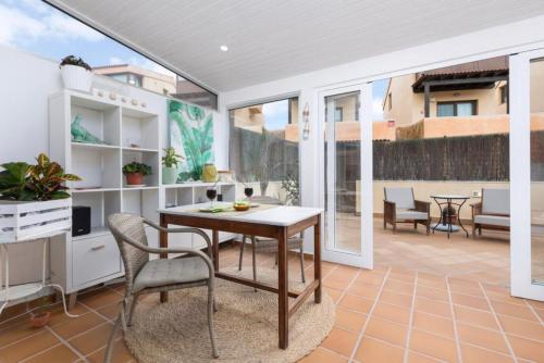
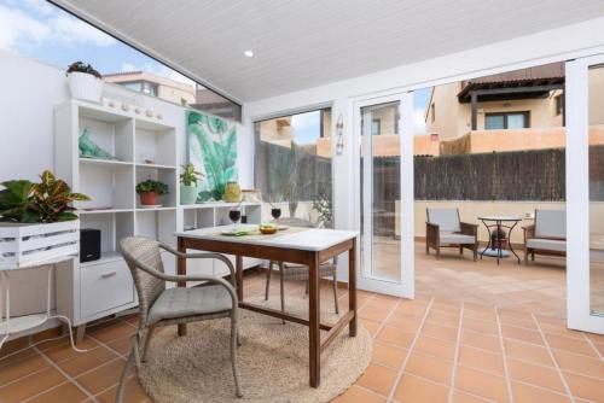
- potted plant [23,270,62,328]
